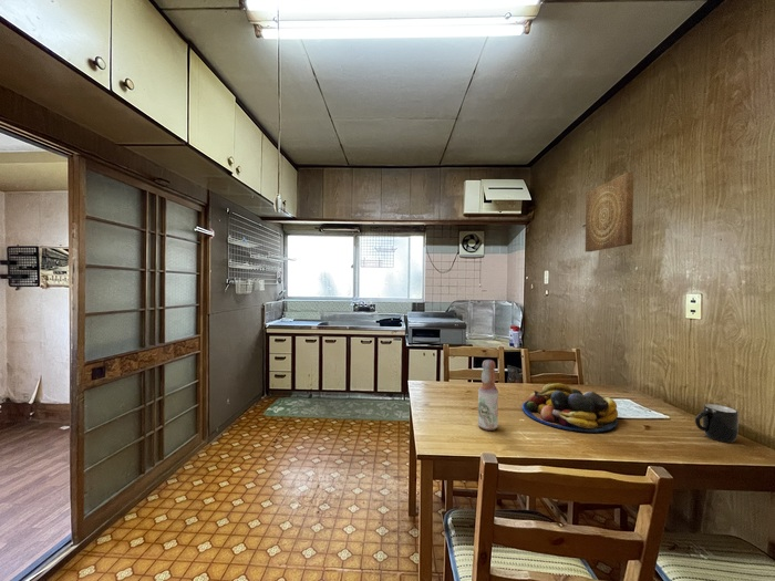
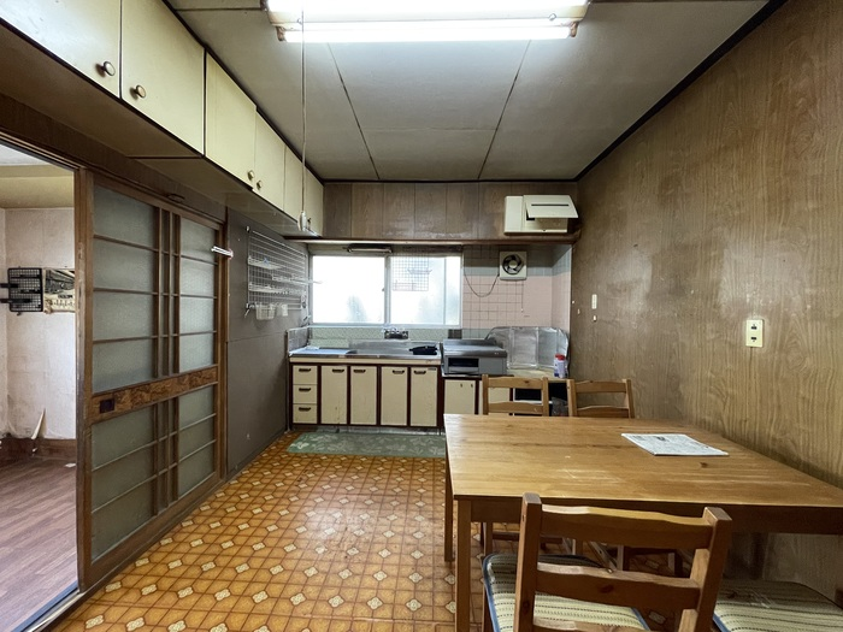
- fruit bowl [521,382,619,434]
- mug [694,403,740,444]
- wall art [585,172,634,252]
- bottle [477,359,499,432]
